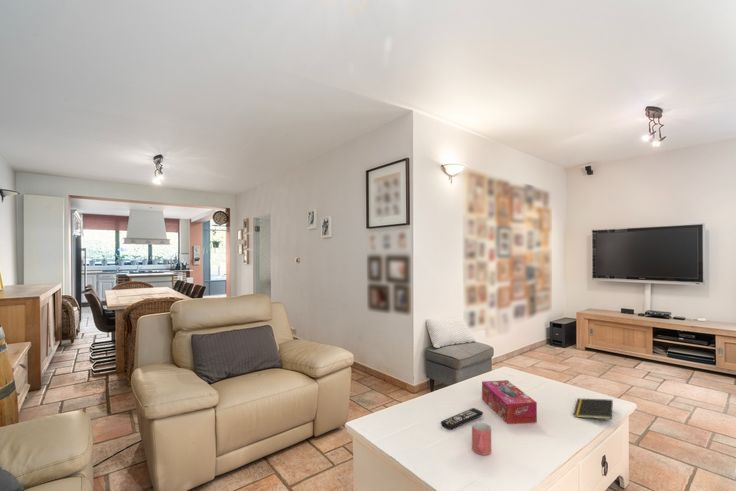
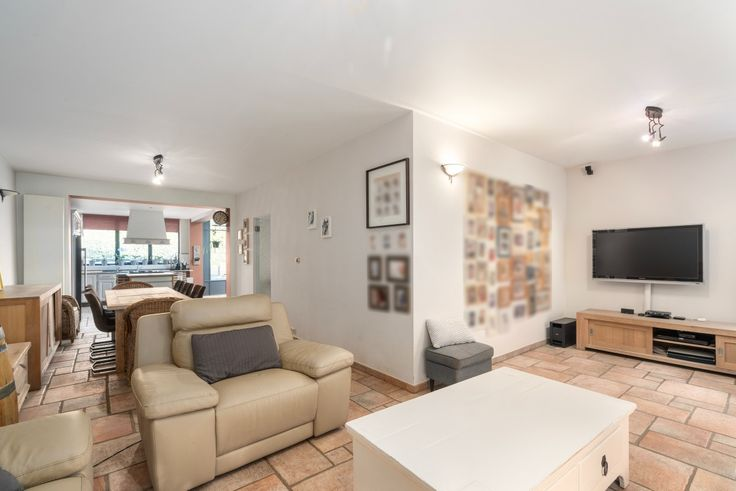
- notepad [572,397,614,420]
- mug [471,421,492,456]
- tissue box [481,379,538,425]
- remote control [440,407,484,431]
